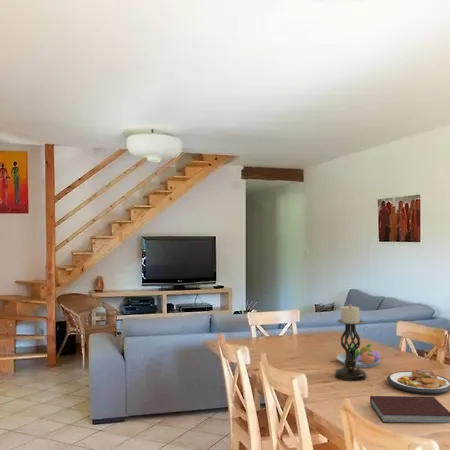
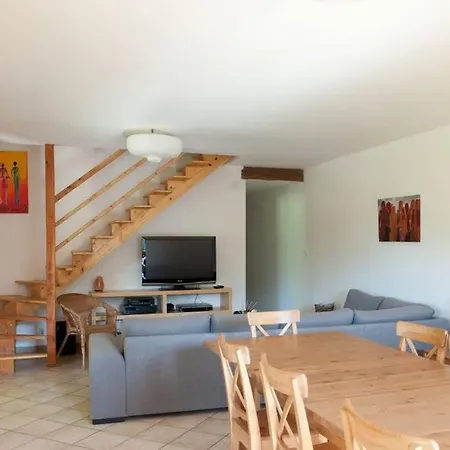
- plate [386,369,450,396]
- candle holder [334,303,368,382]
- fruit bowl [336,343,382,369]
- notebook [369,395,450,424]
